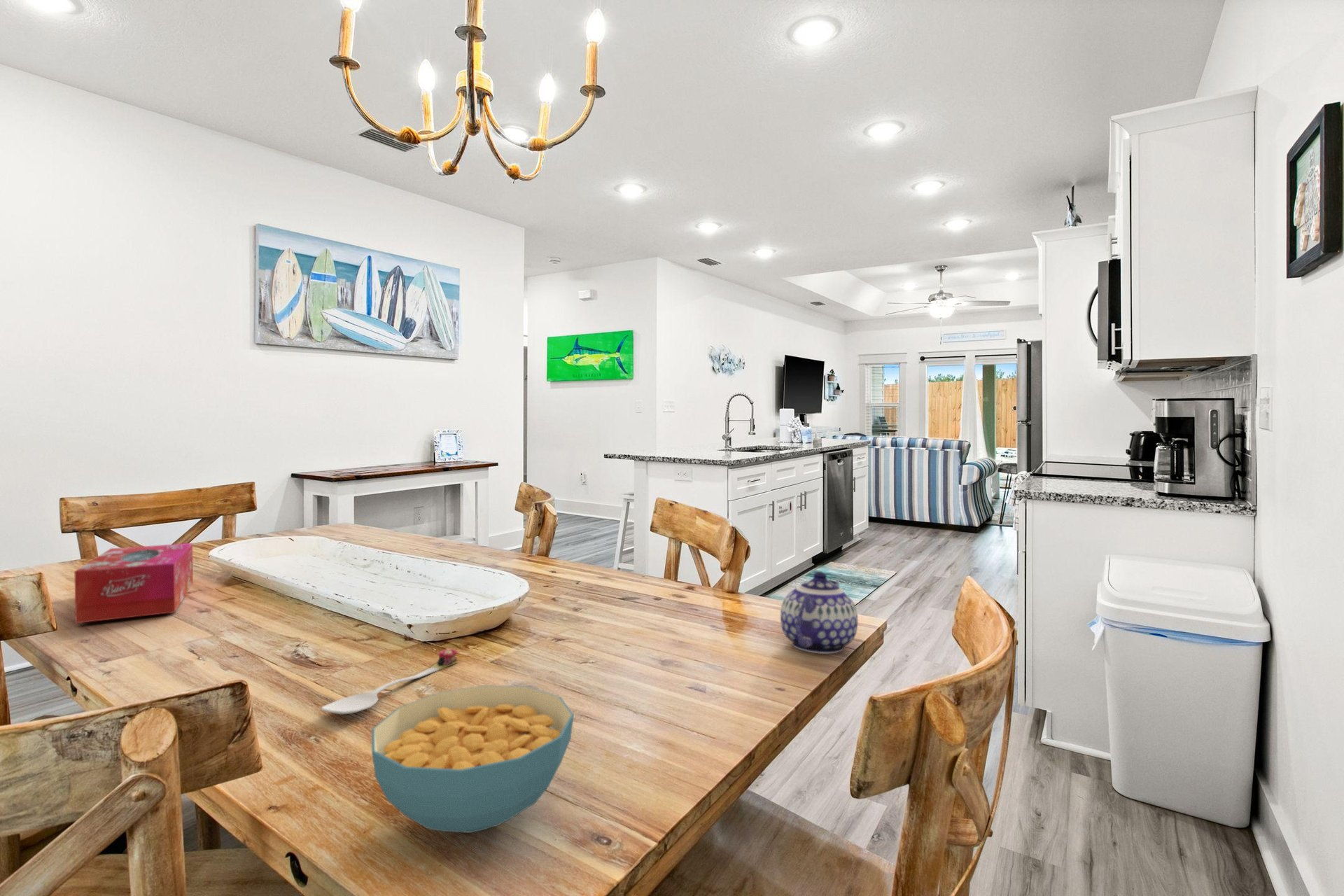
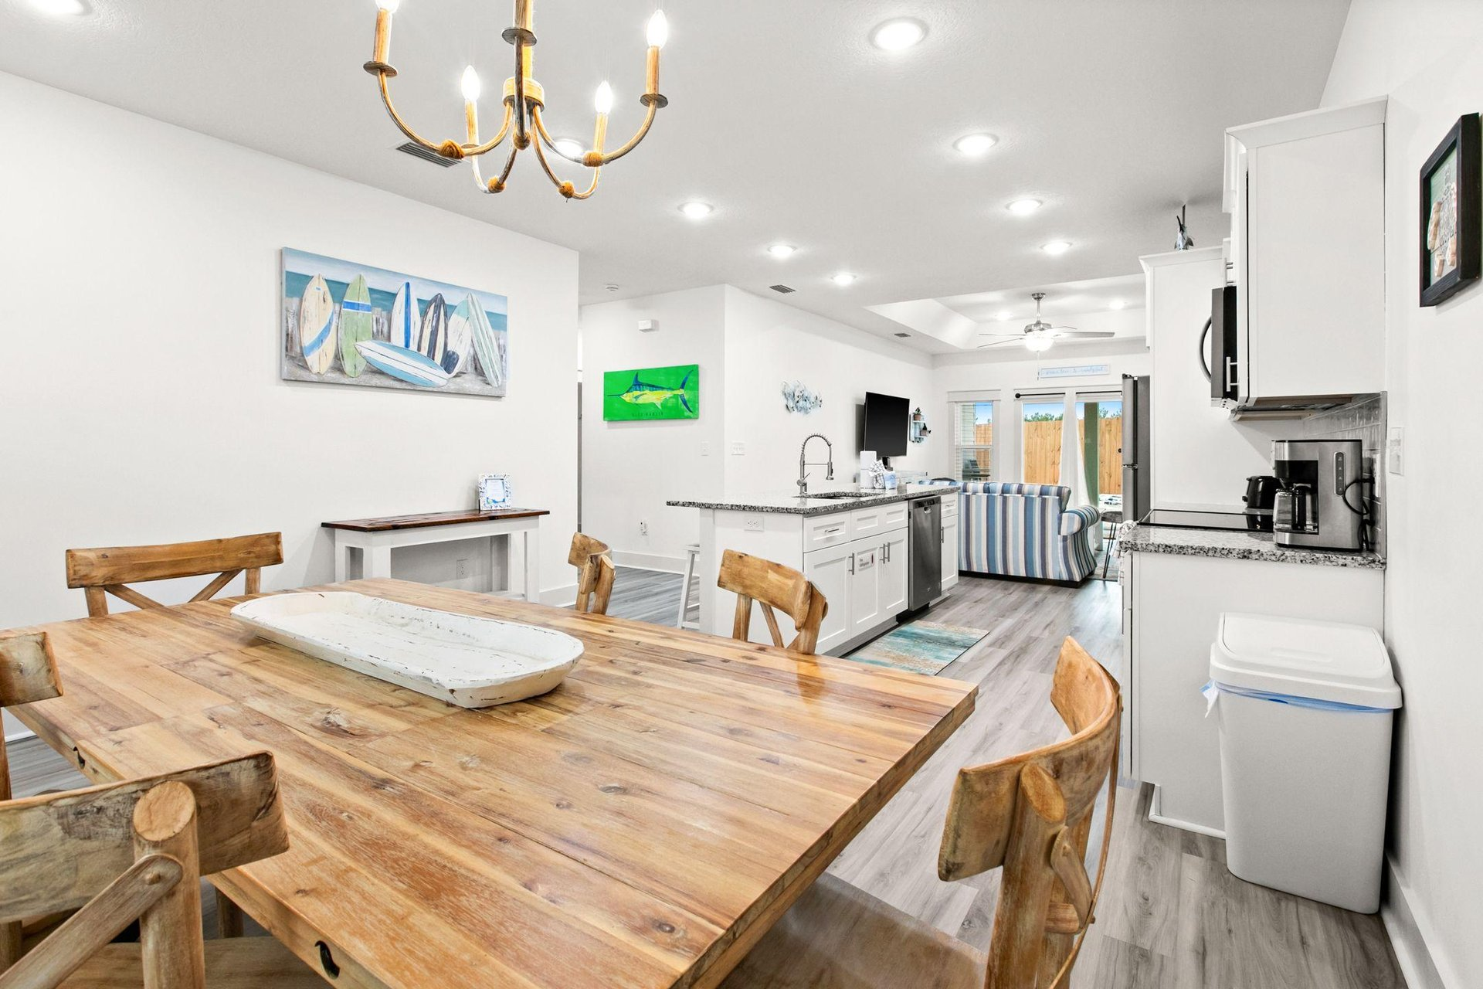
- spoon [321,648,460,715]
- teapot [780,571,859,654]
- tissue box [73,542,194,624]
- cereal bowl [371,685,575,834]
